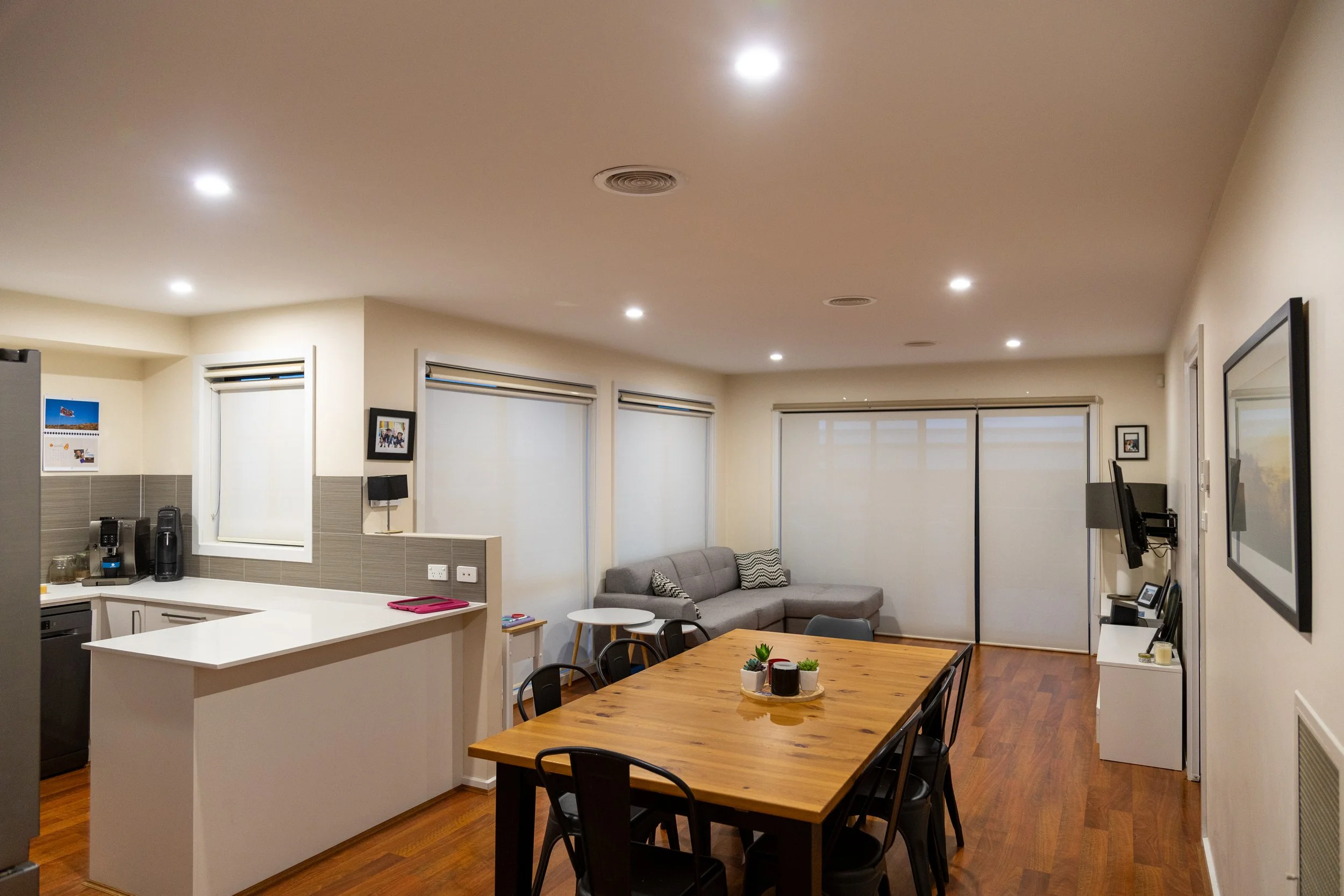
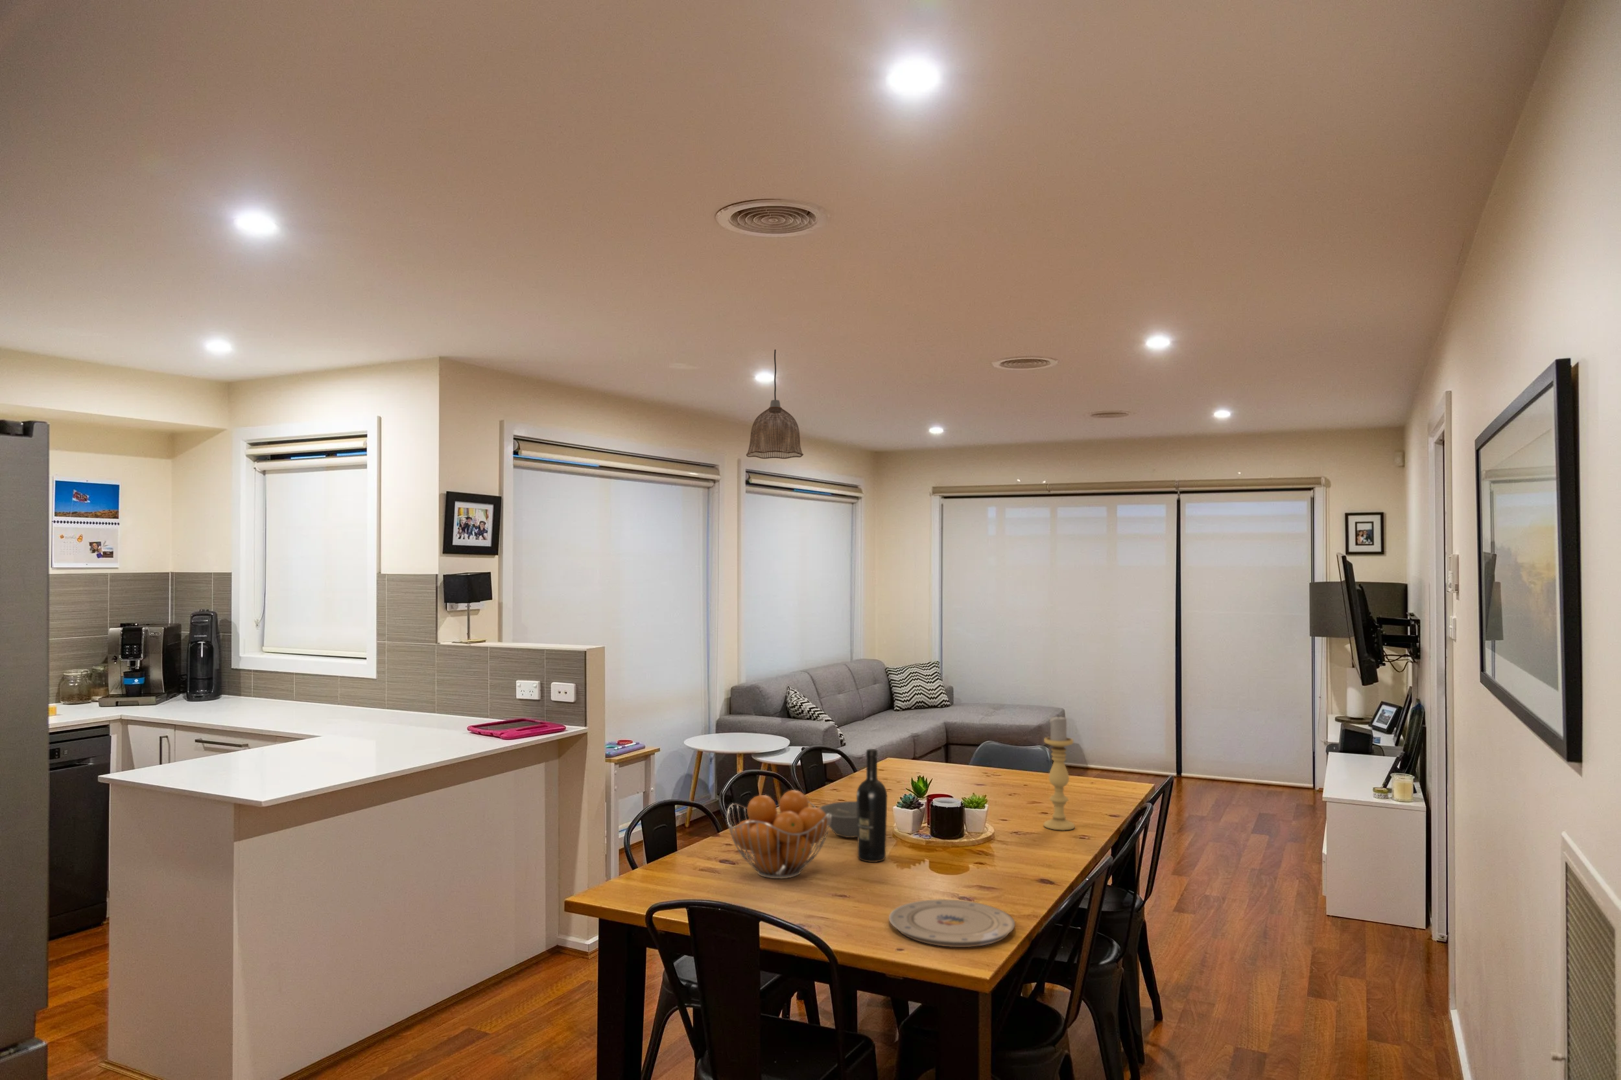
+ fruit basket [726,790,832,879]
+ candle holder [1043,715,1076,832]
+ plate [889,899,1016,947]
+ wine bottle [856,749,888,863]
+ pendant lamp [745,348,804,459]
+ bowl [819,800,858,839]
